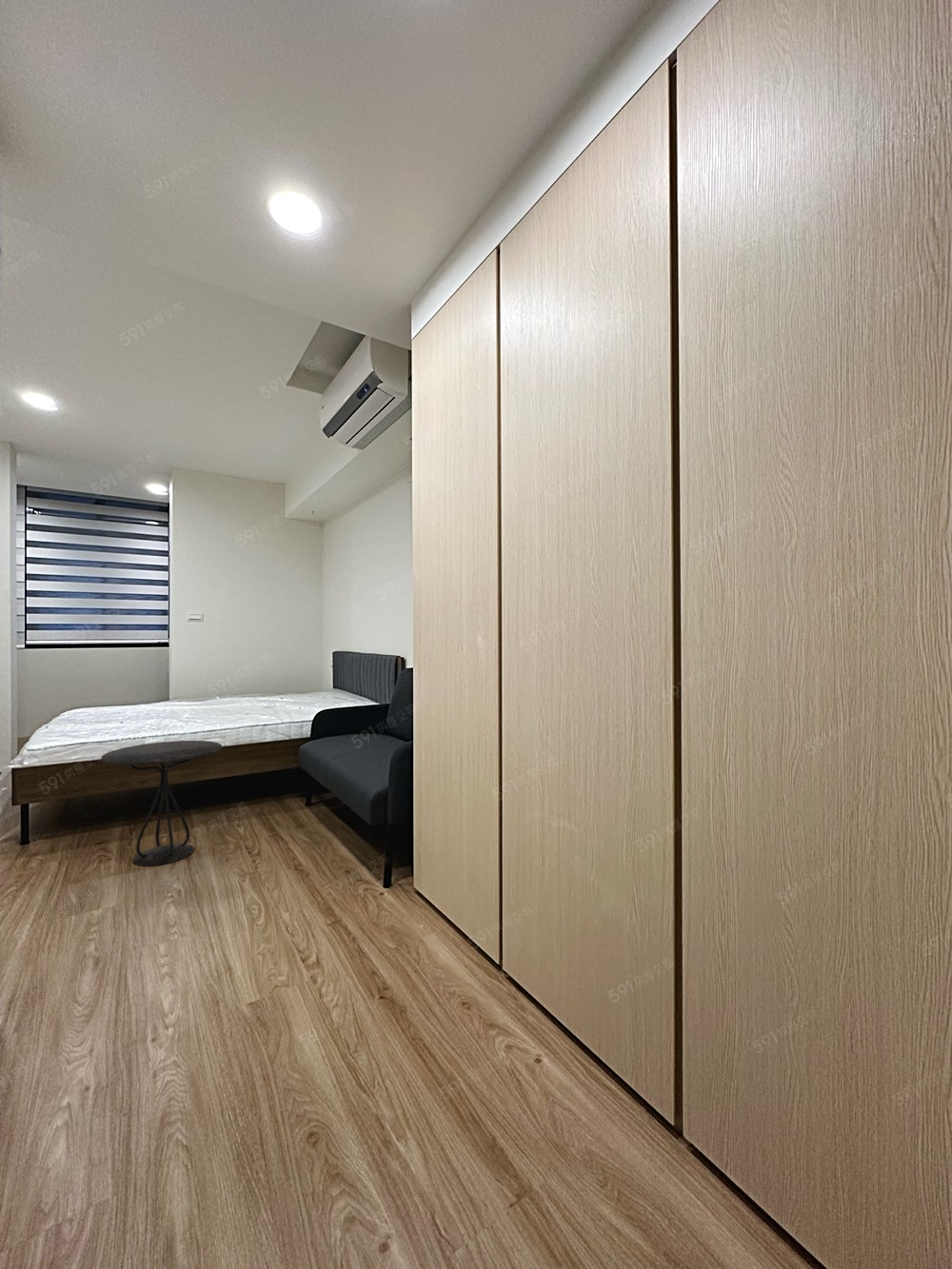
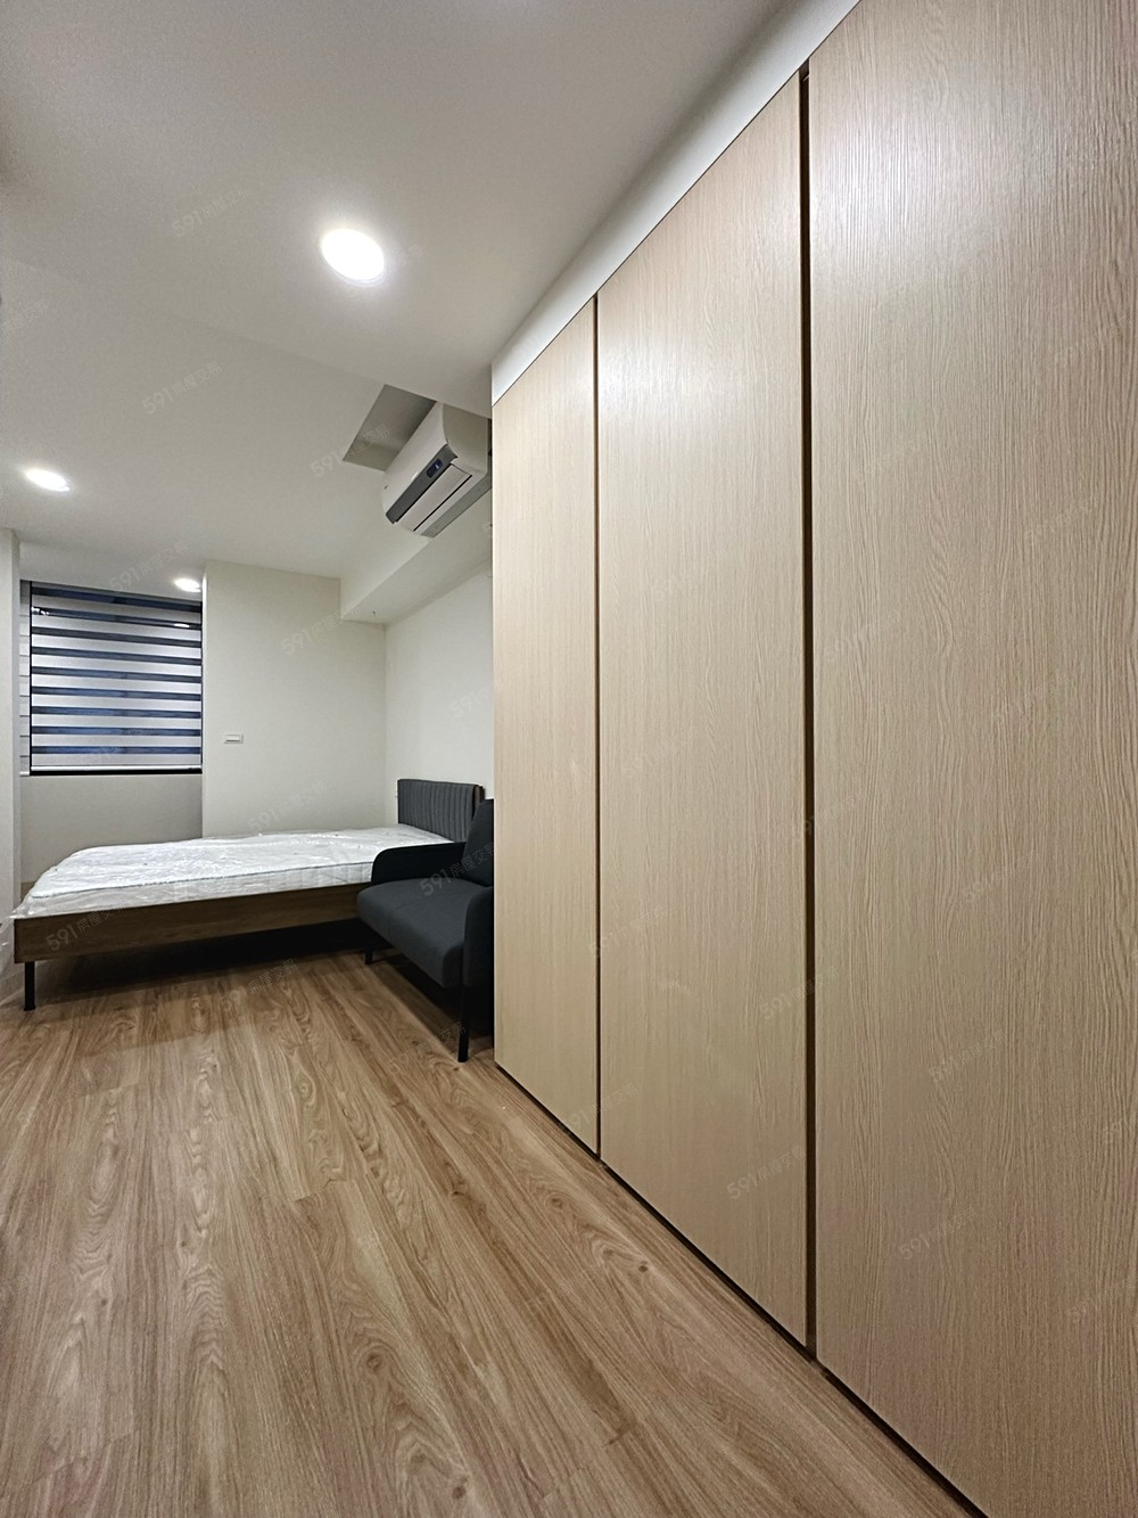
- side table [100,740,223,867]
